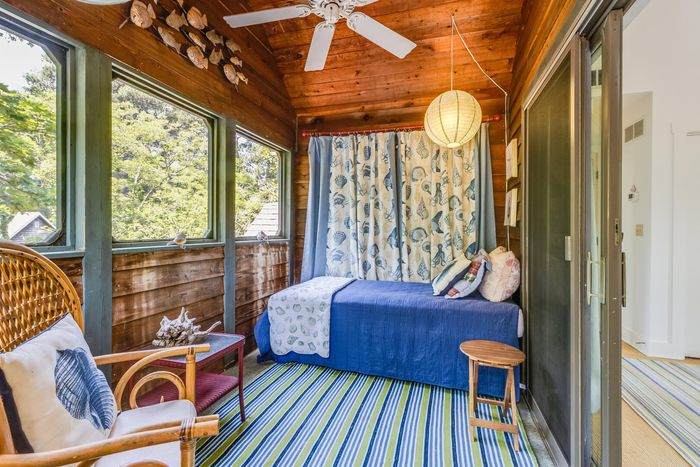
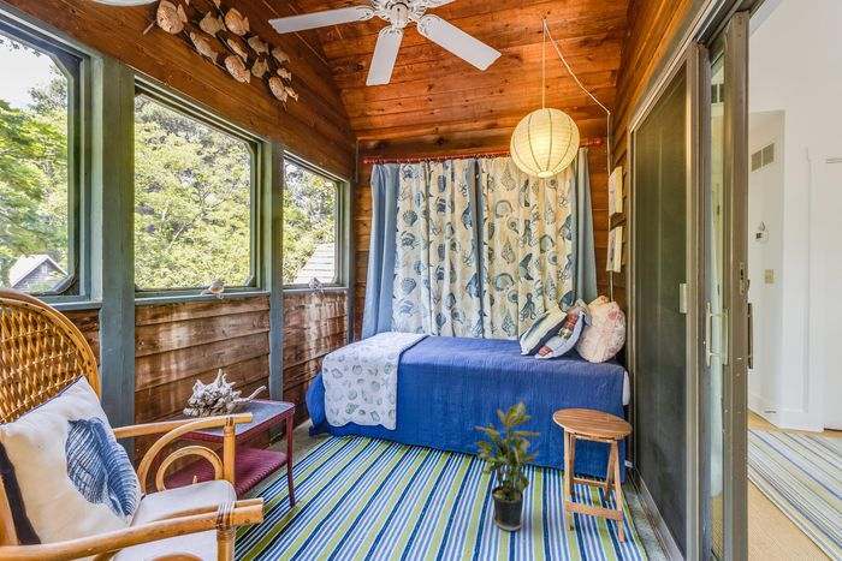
+ potted plant [474,400,542,532]
